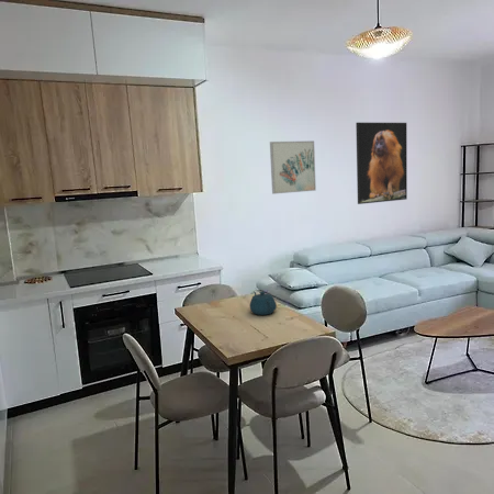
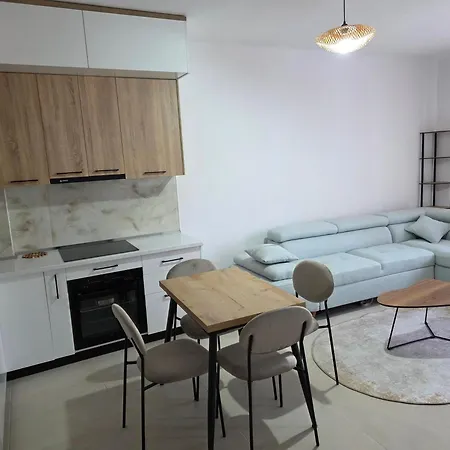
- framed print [355,122,408,205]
- teapot [249,290,278,316]
- wall art [269,139,317,195]
